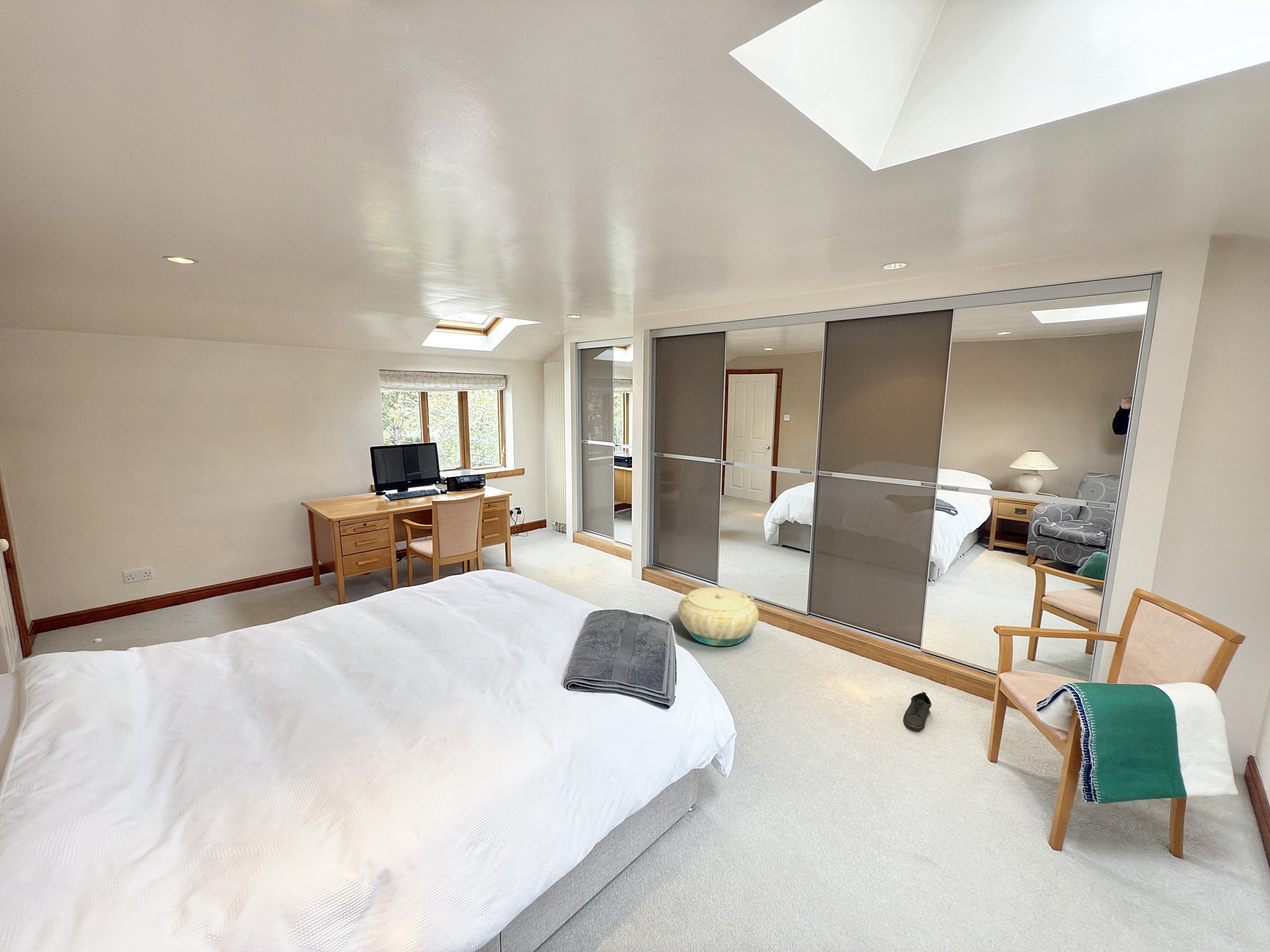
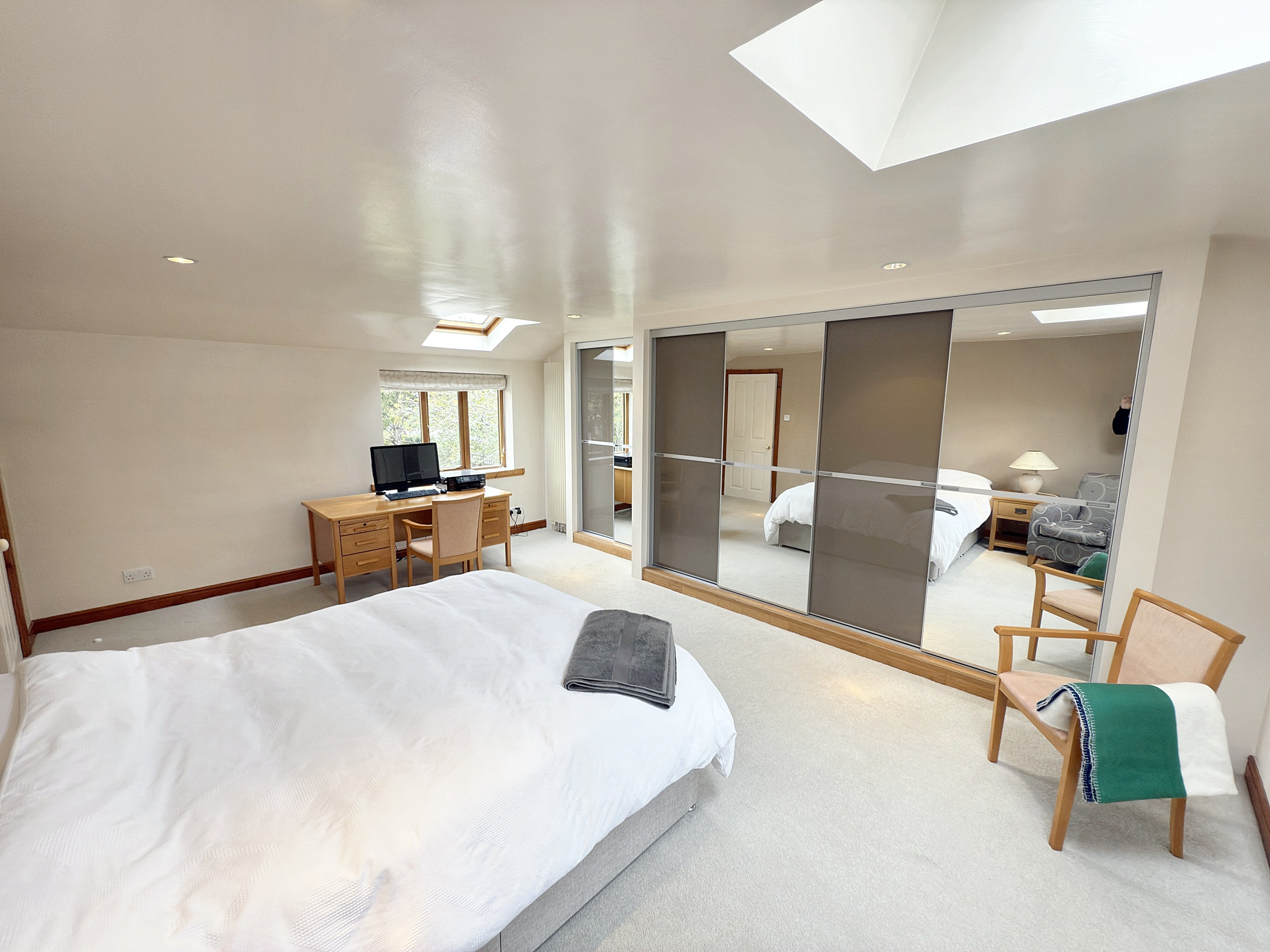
- shoe [903,691,932,730]
- basket [678,587,759,646]
